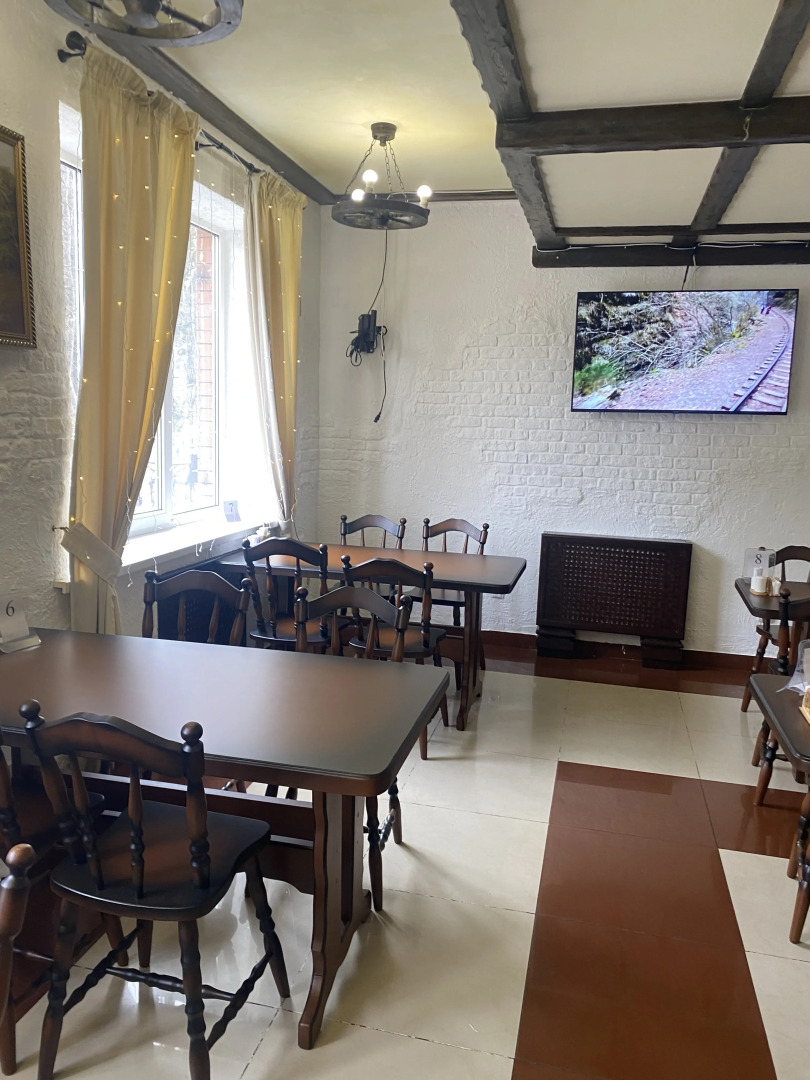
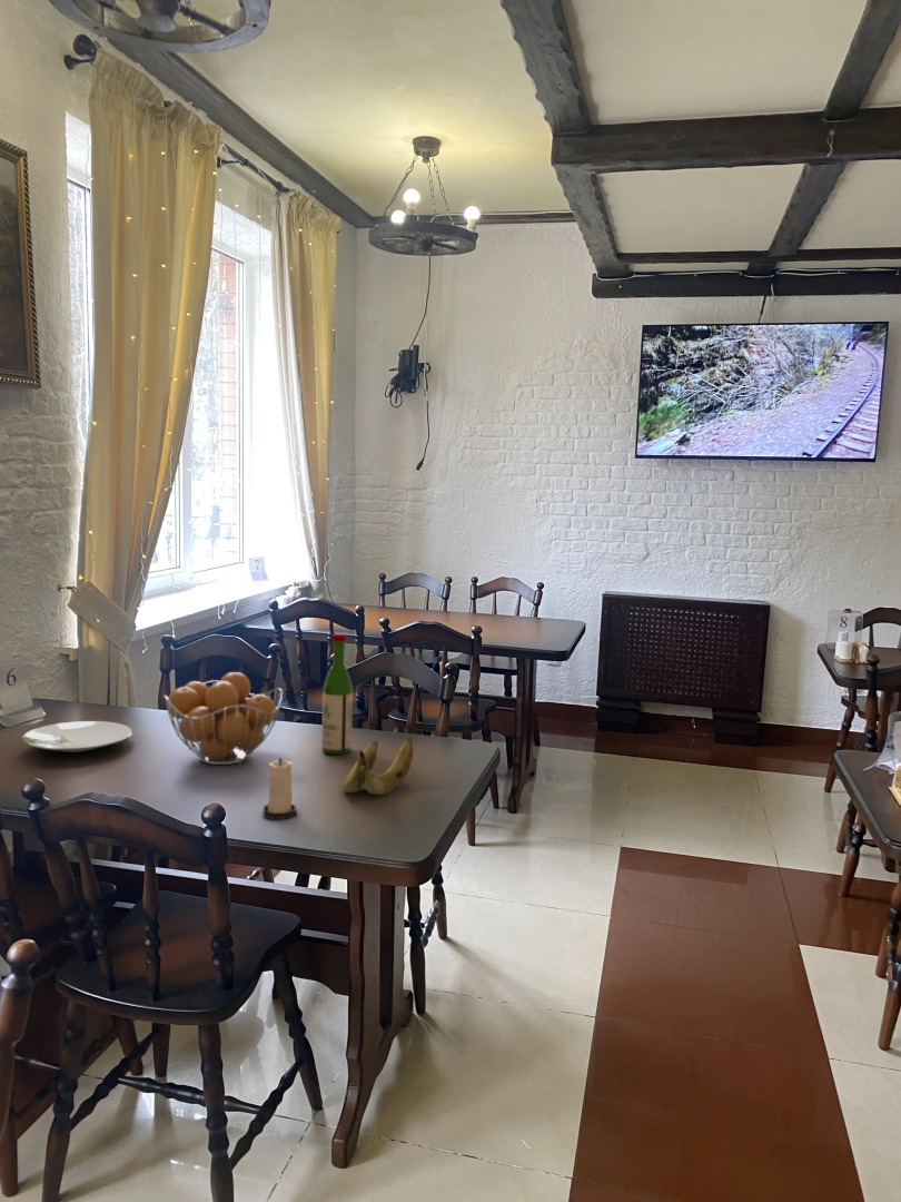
+ candle [263,757,297,820]
+ wine bottle [320,632,354,756]
+ plate [21,720,133,753]
+ banana [341,737,415,796]
+ fruit basket [164,671,284,766]
